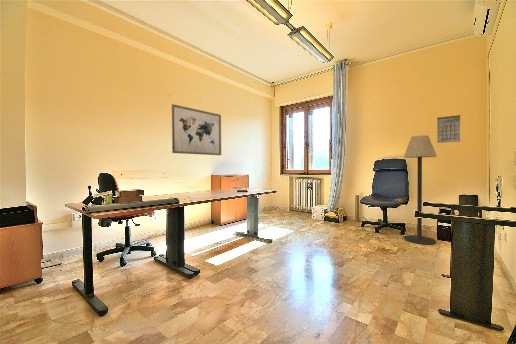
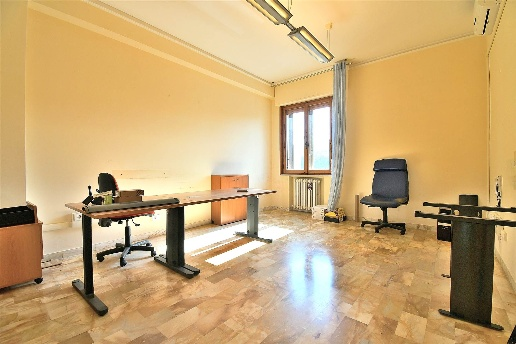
- calendar [436,114,461,144]
- floor lamp [402,134,438,246]
- wall art [171,103,222,156]
